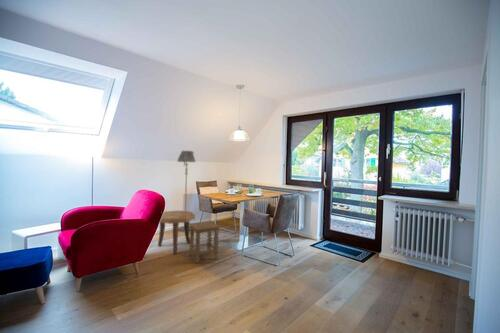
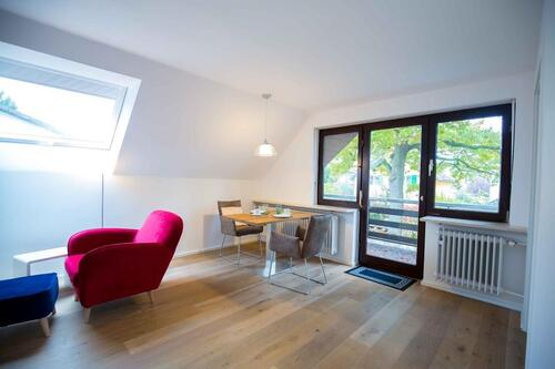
- floor lamp [176,150,197,232]
- side table [157,209,196,255]
- stool [189,220,221,264]
